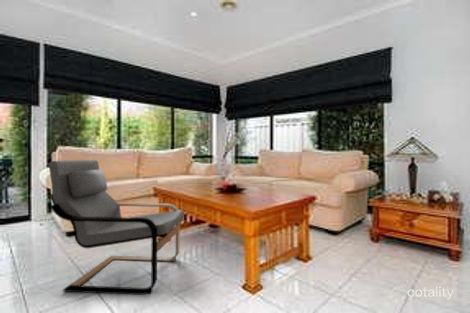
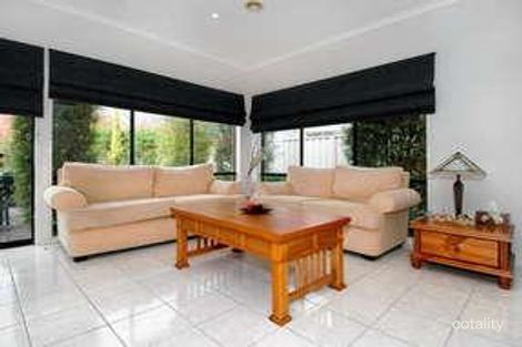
- armchair [48,159,185,296]
